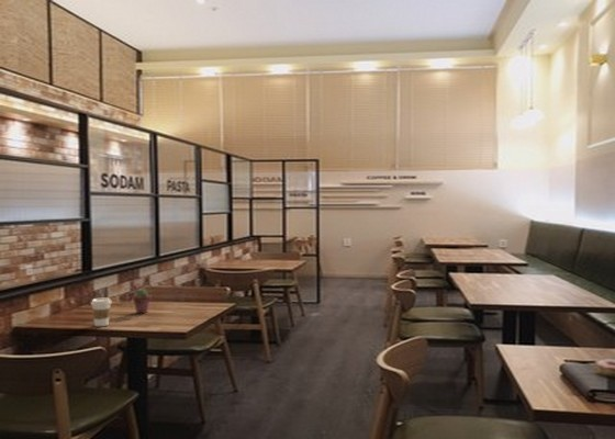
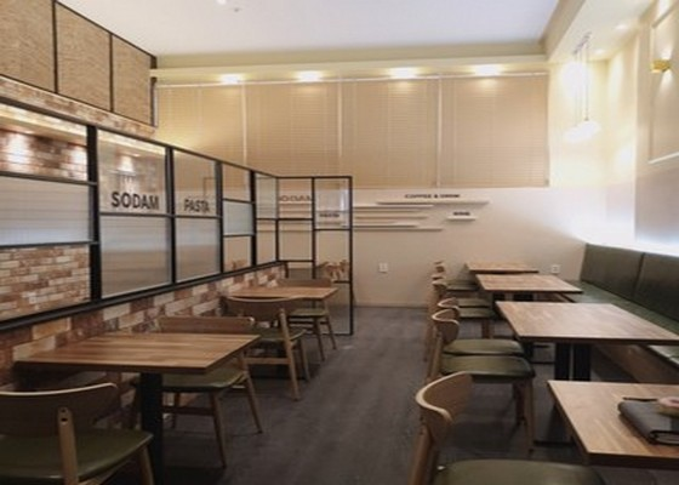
- coffee cup [90,296,113,327]
- potted succulent [132,288,153,314]
